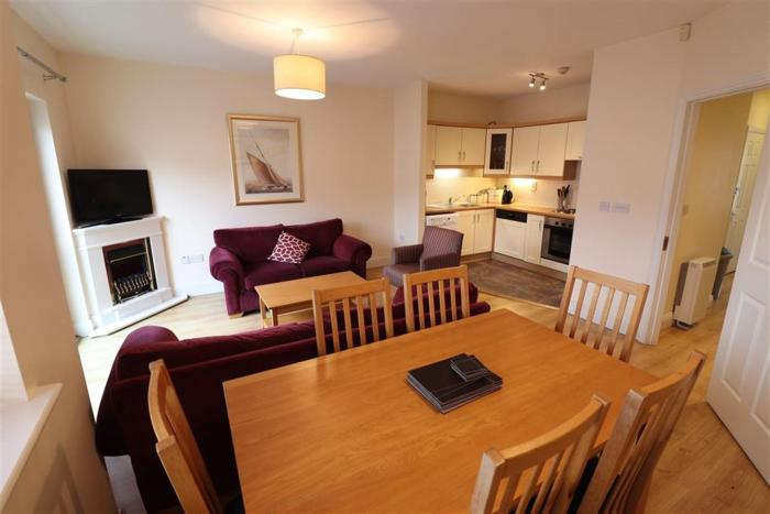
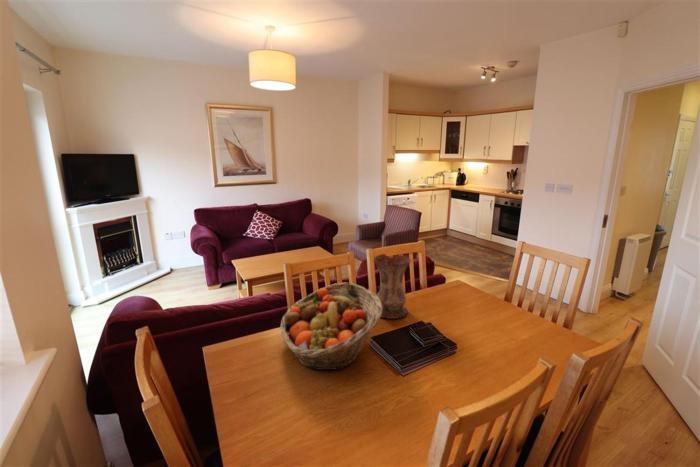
+ fruit basket [279,281,382,371]
+ vase [372,253,412,320]
